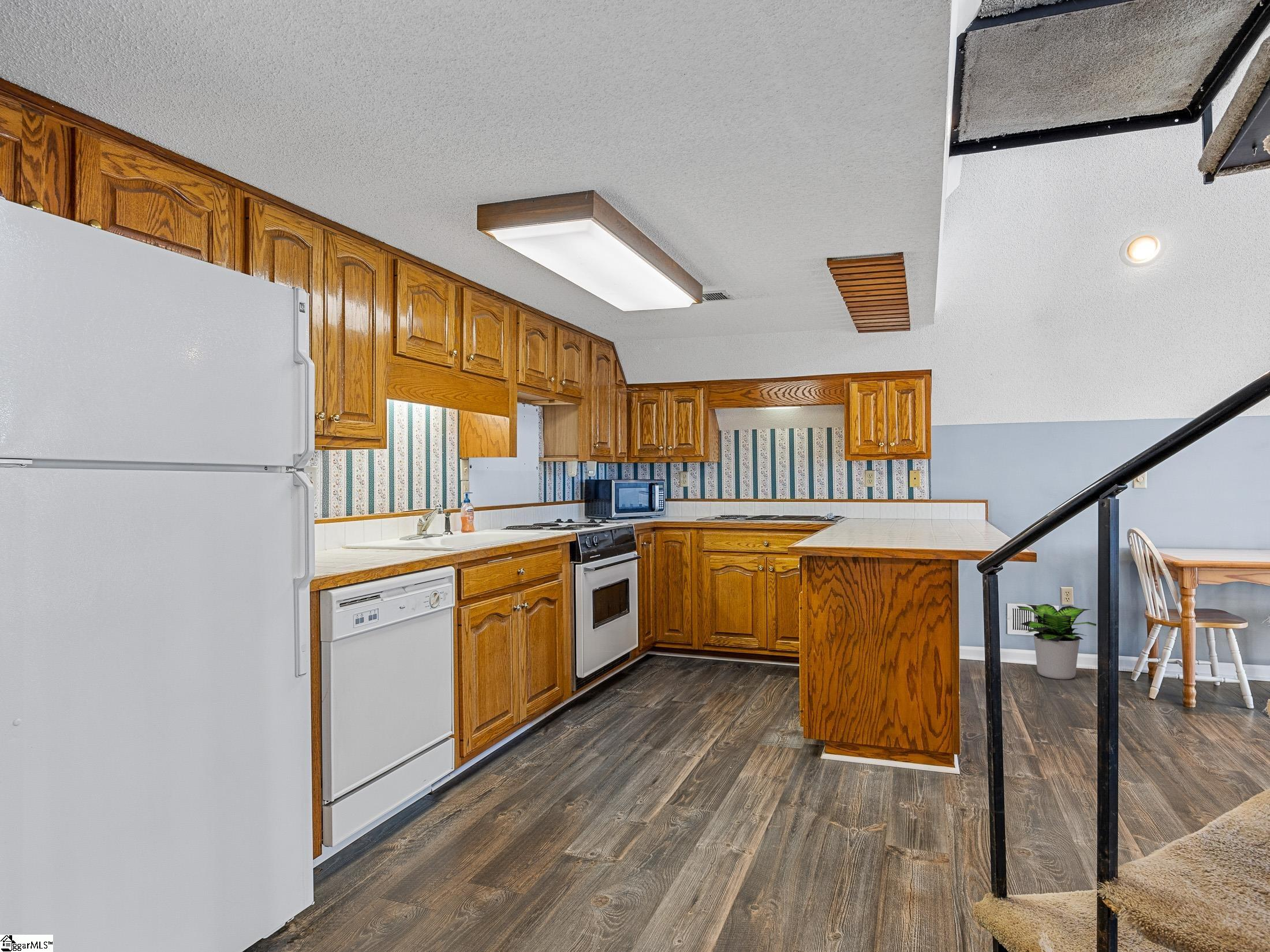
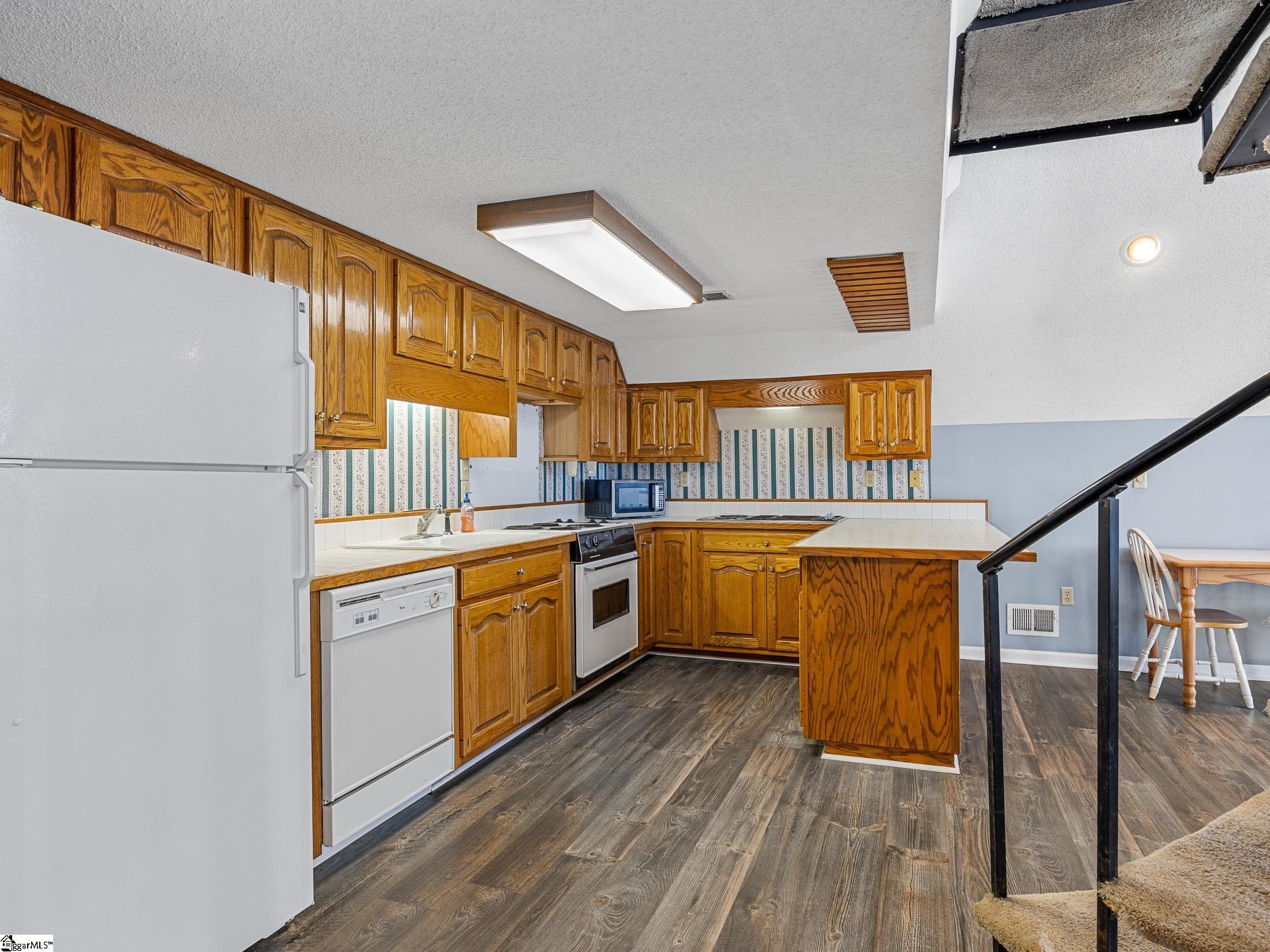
- potted plant [1016,604,1096,680]
